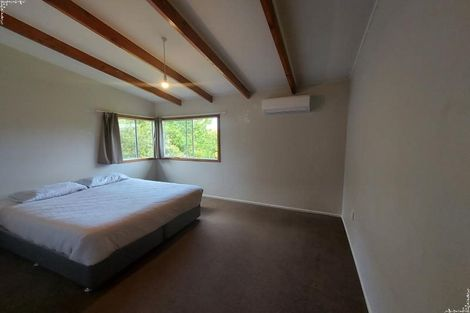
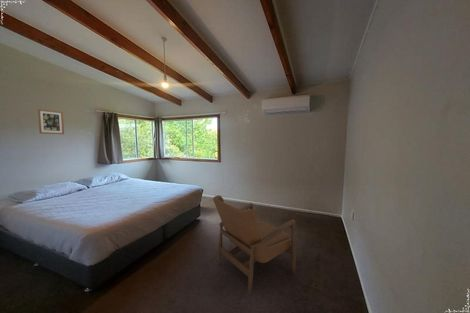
+ armchair [212,194,297,295]
+ wall art [37,108,65,135]
